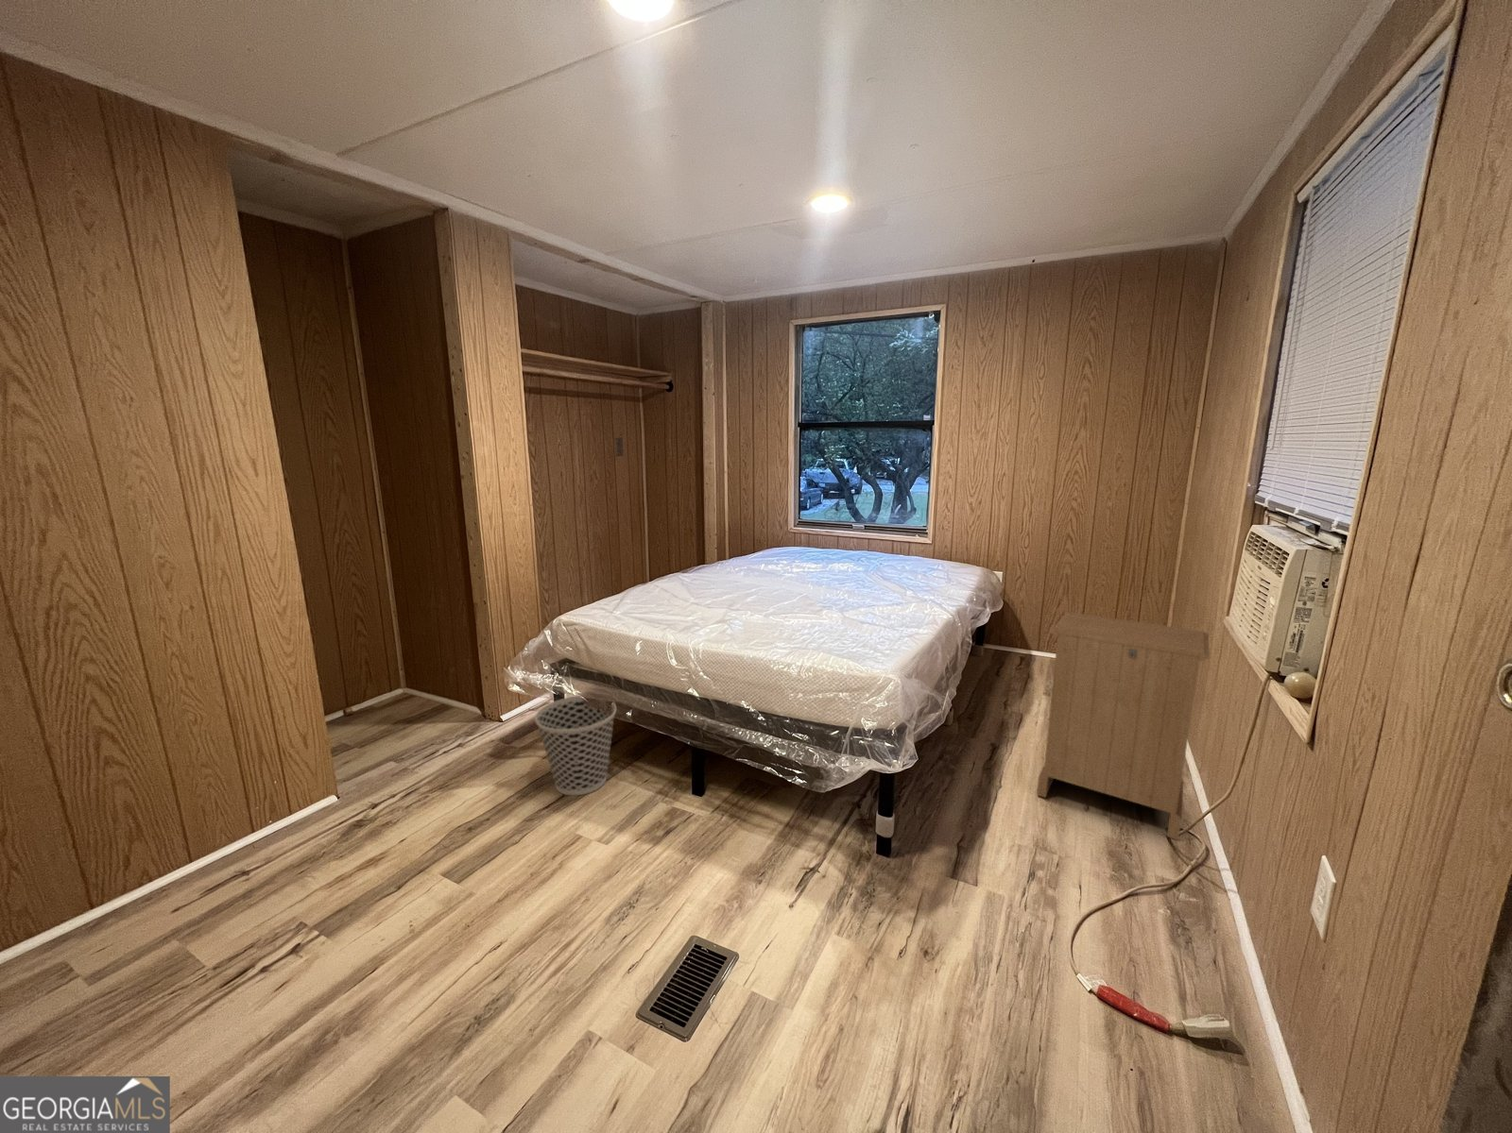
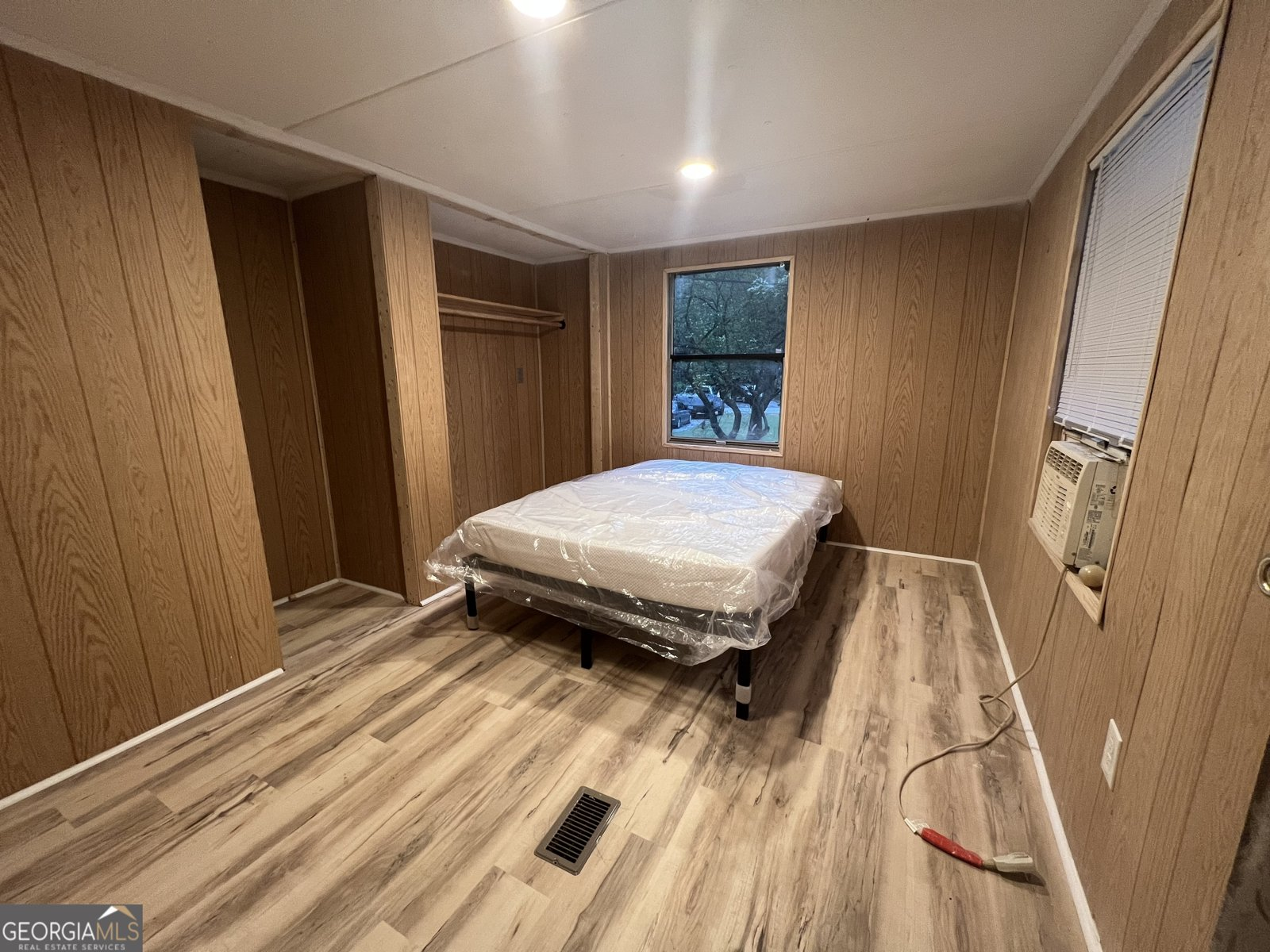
- cabinet [1036,611,1211,841]
- wastebasket [533,695,617,797]
